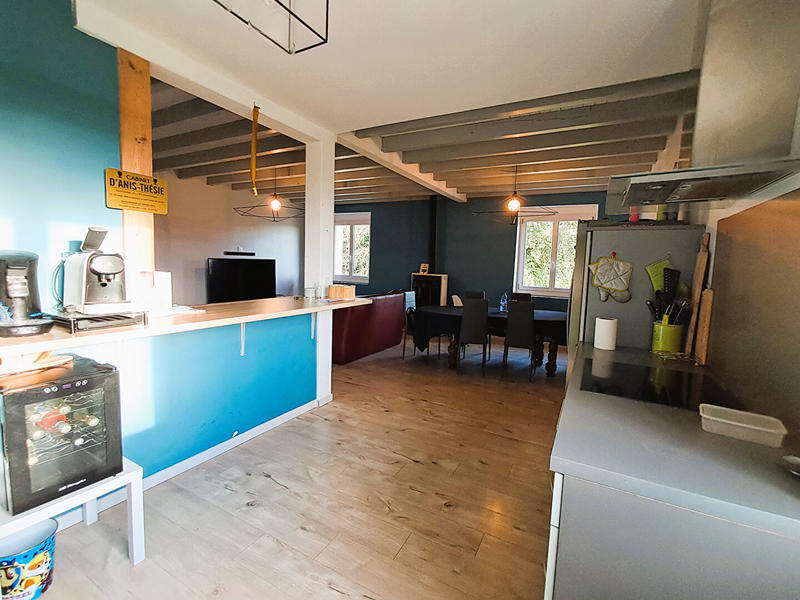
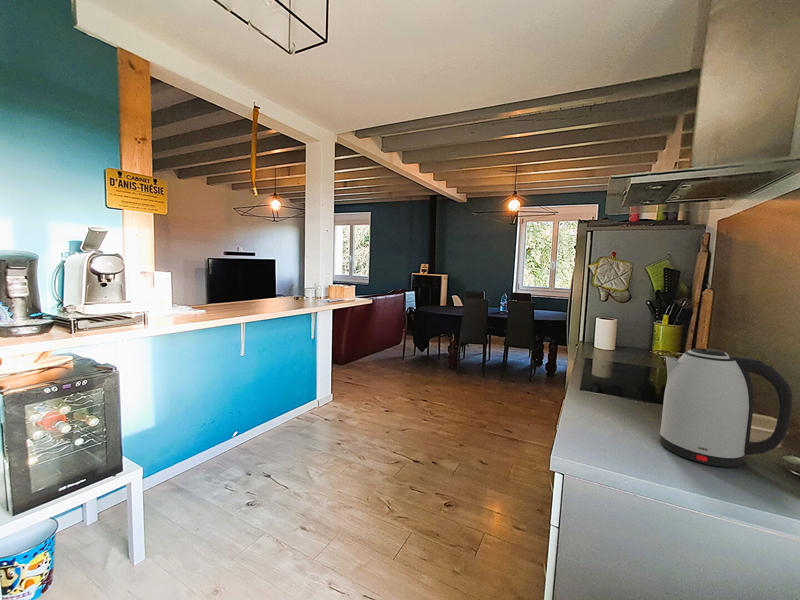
+ kettle [659,347,793,468]
